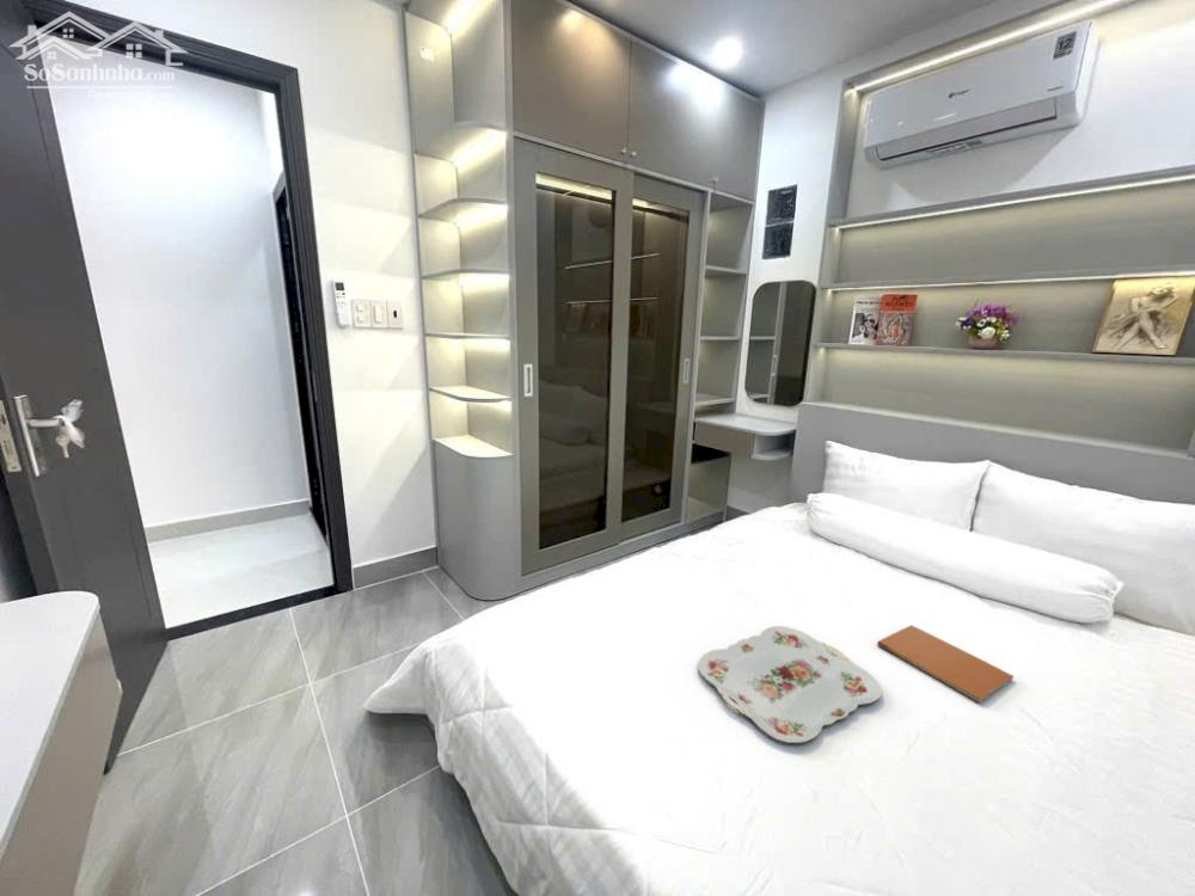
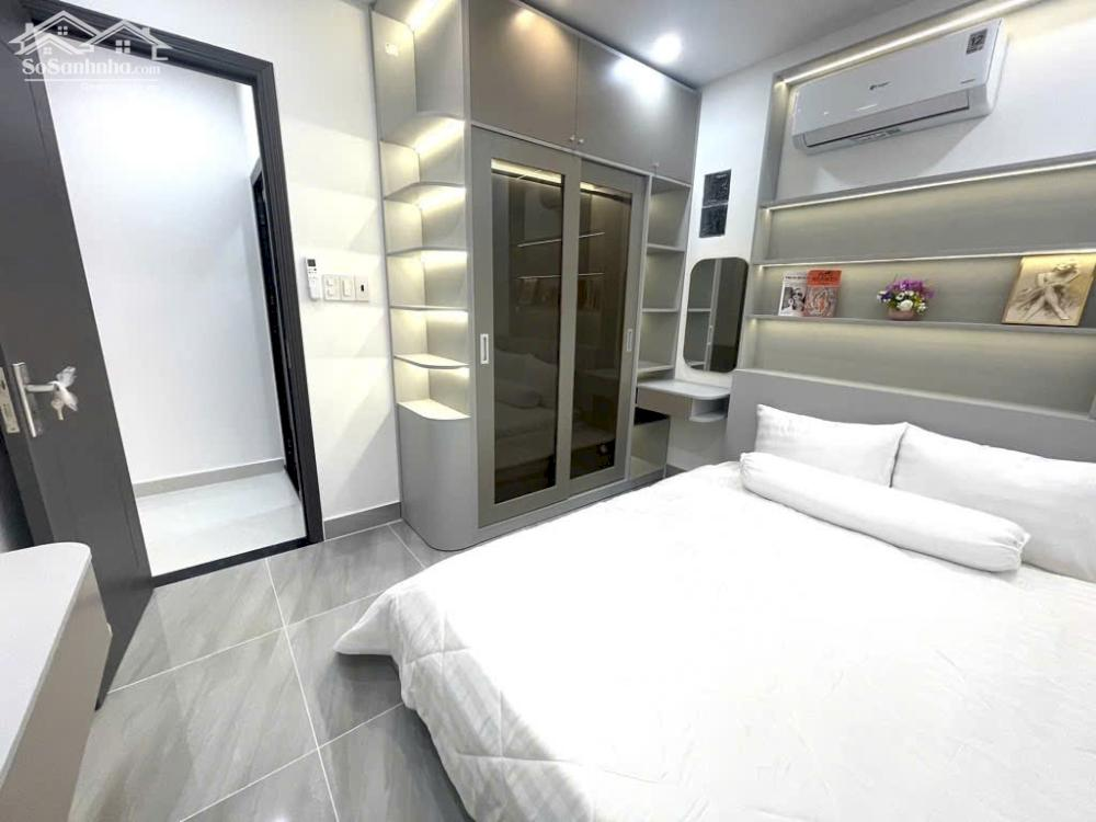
- book [876,624,1015,705]
- serving tray [697,625,883,744]
